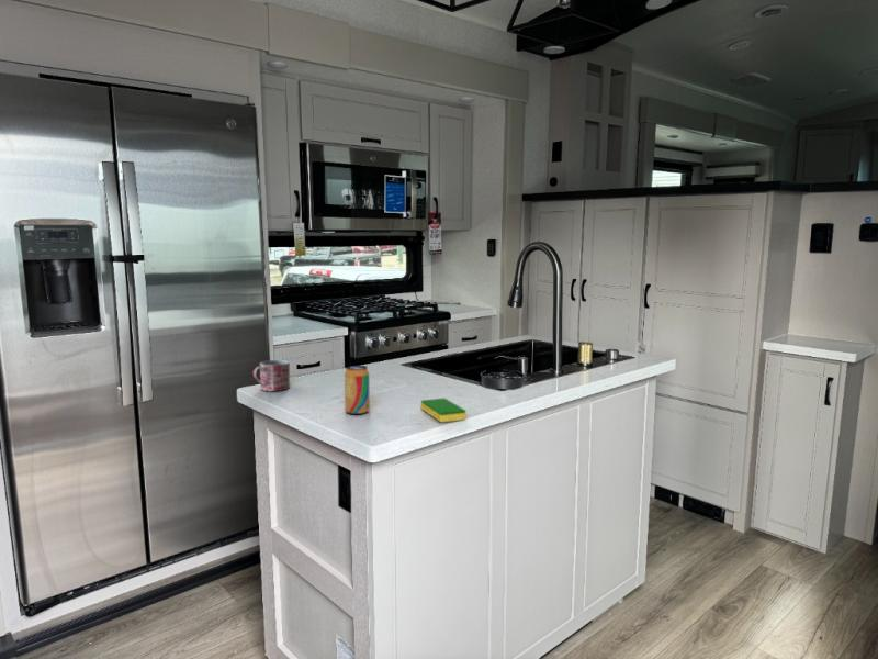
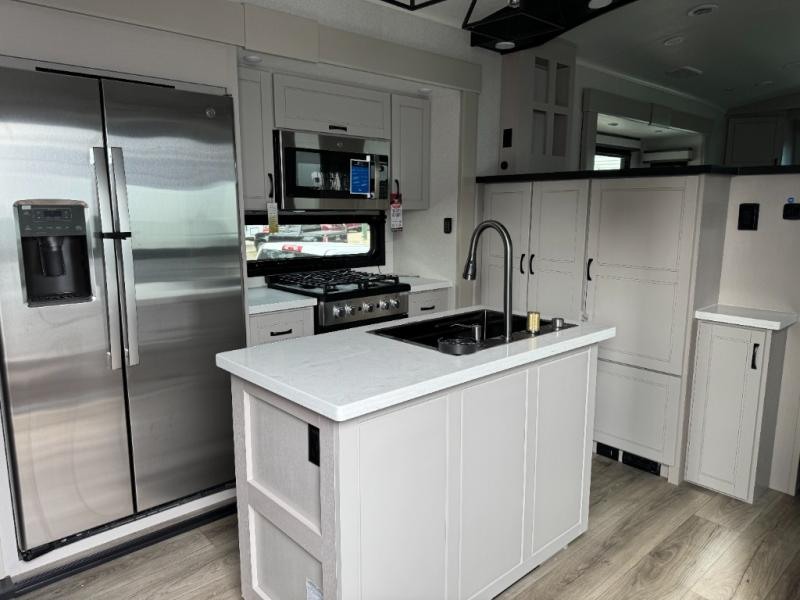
- dish sponge [420,398,468,423]
- mug [252,359,291,392]
- beverage can [344,365,371,415]
